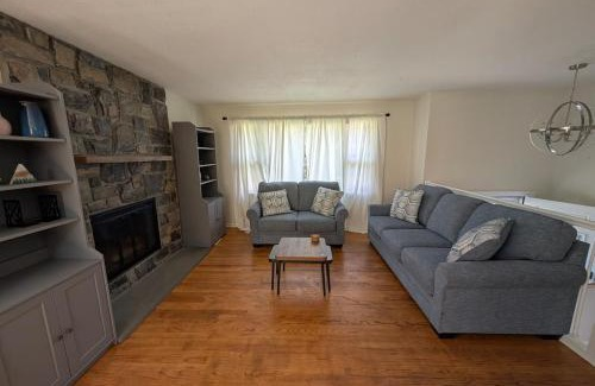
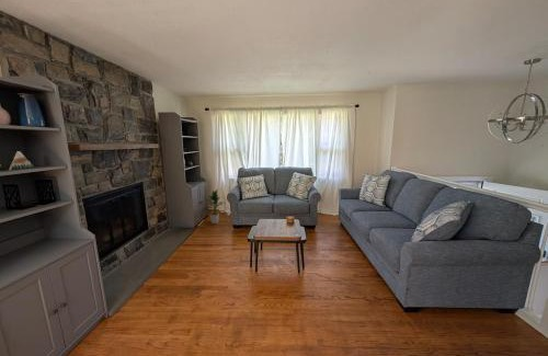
+ indoor plant [203,188,229,225]
